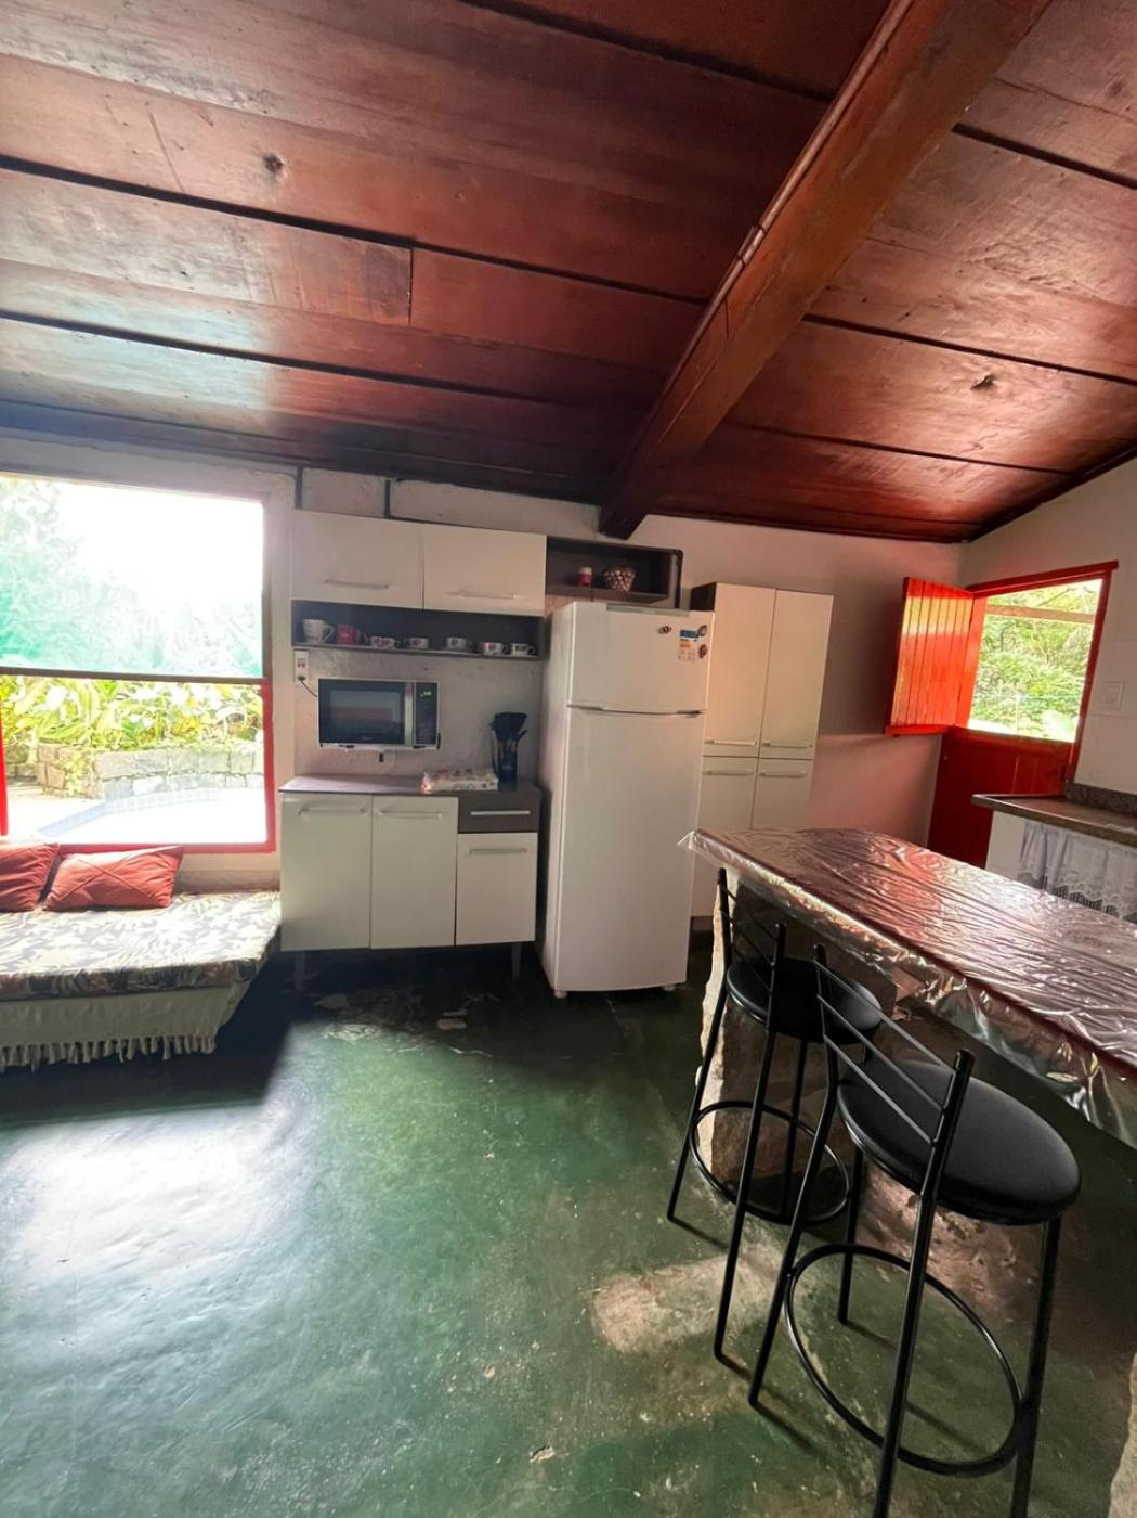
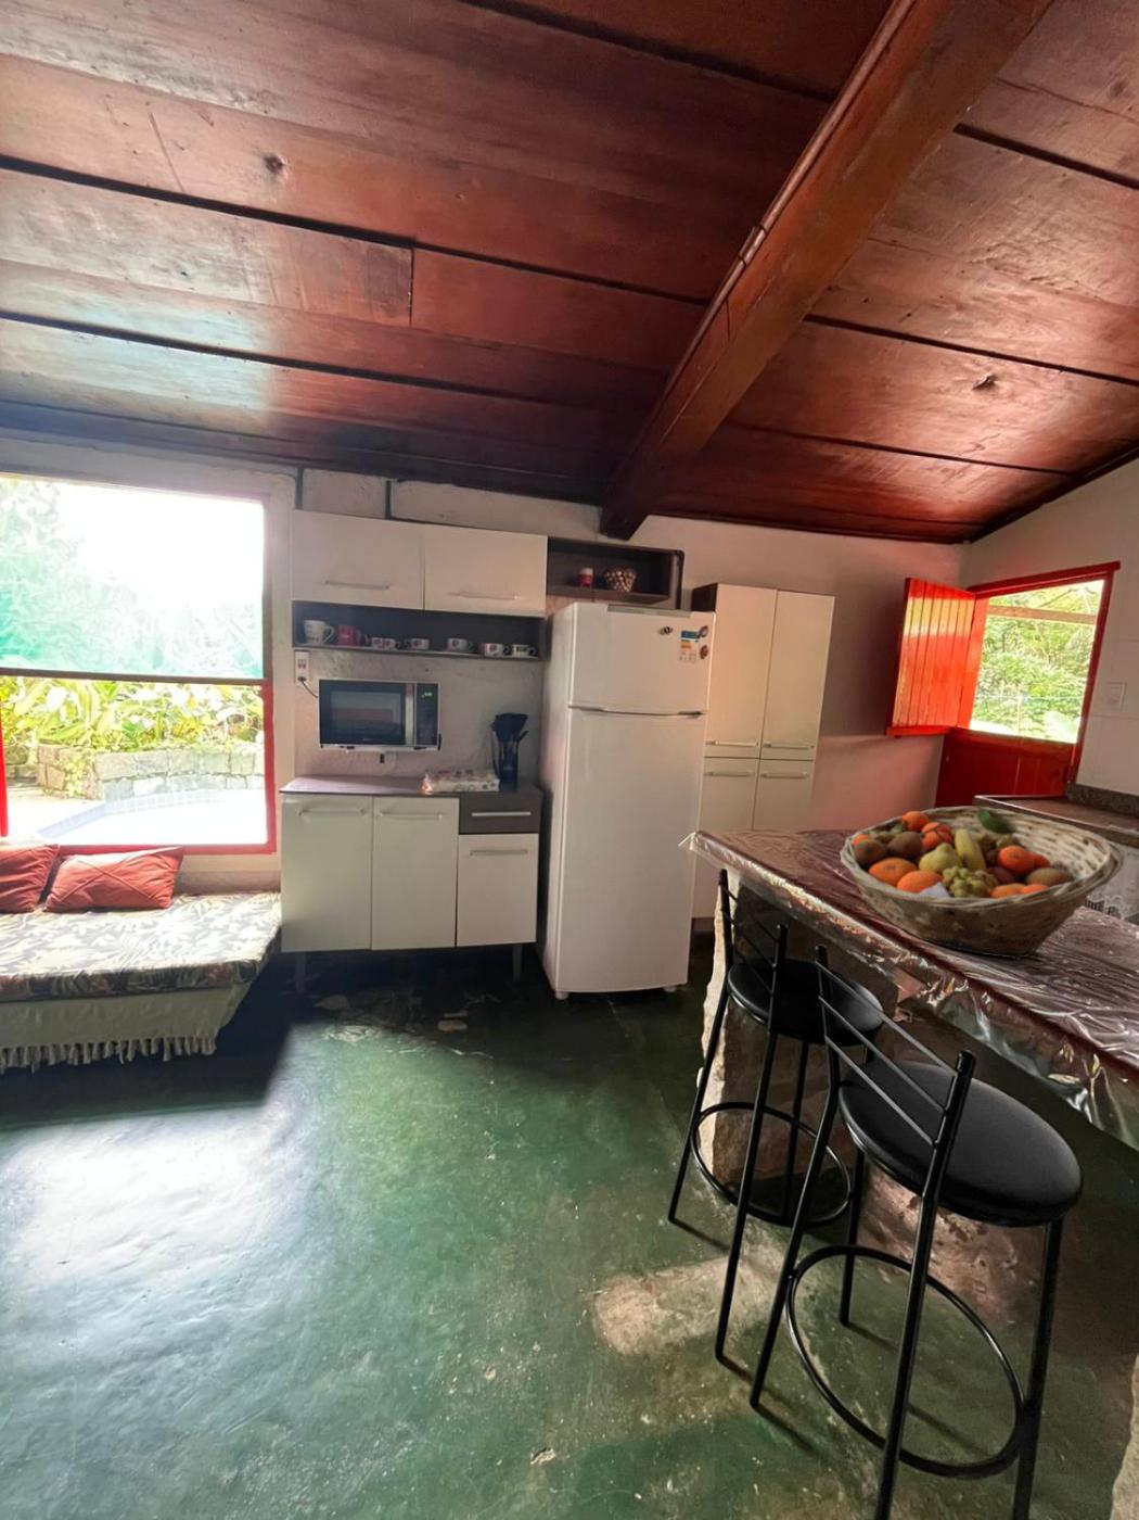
+ fruit basket [839,804,1126,961]
